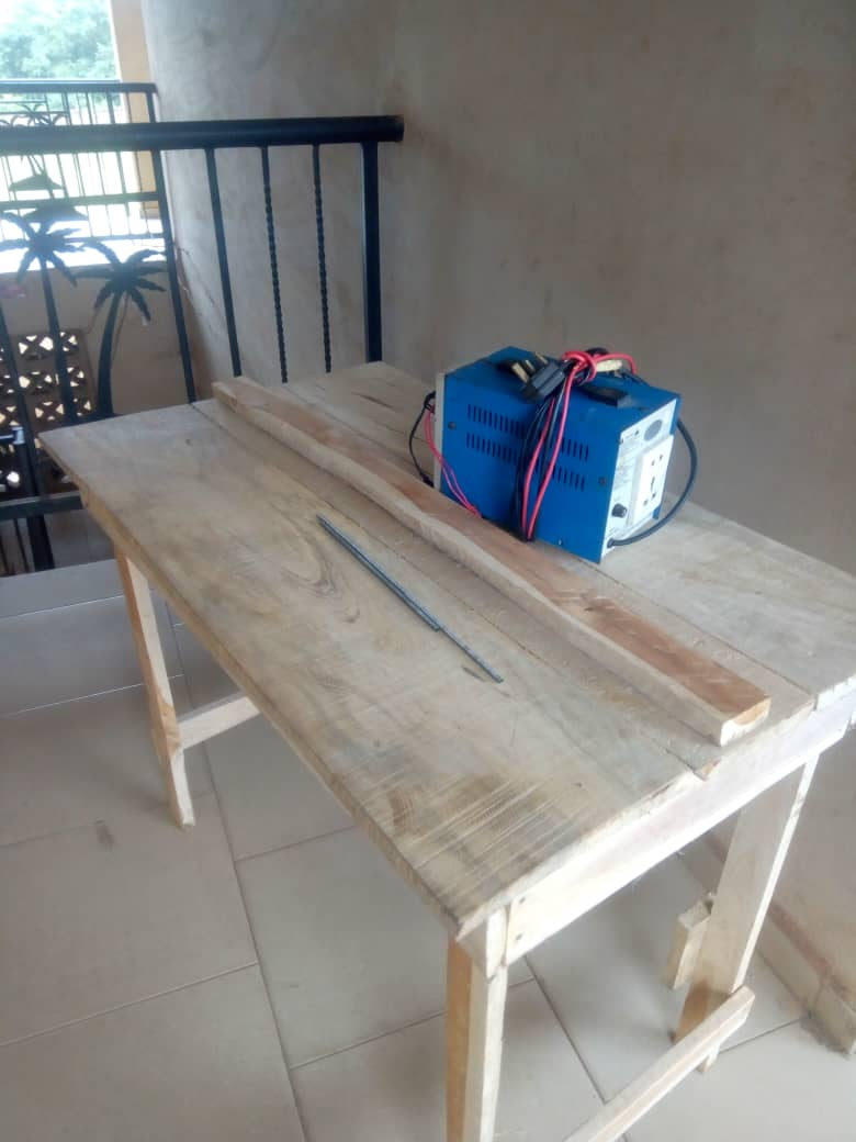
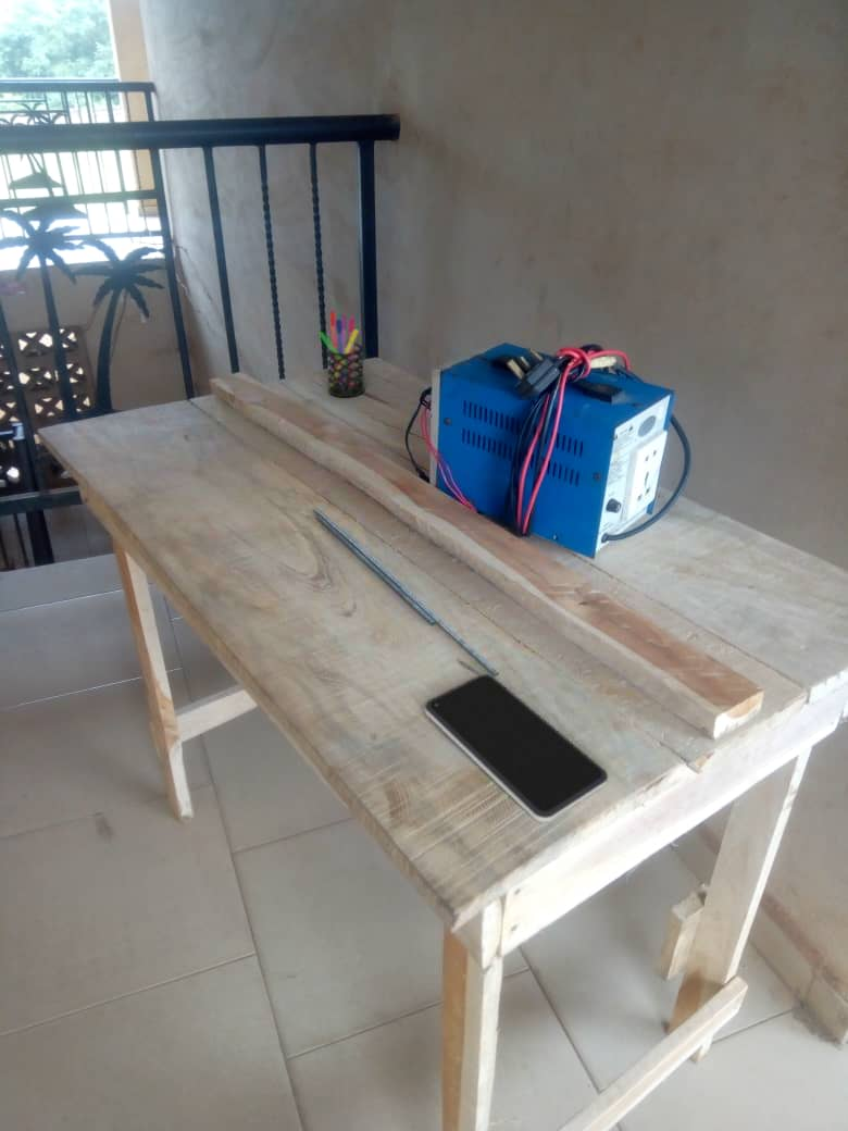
+ pen holder [317,310,365,398]
+ smartphone [424,673,609,823]
